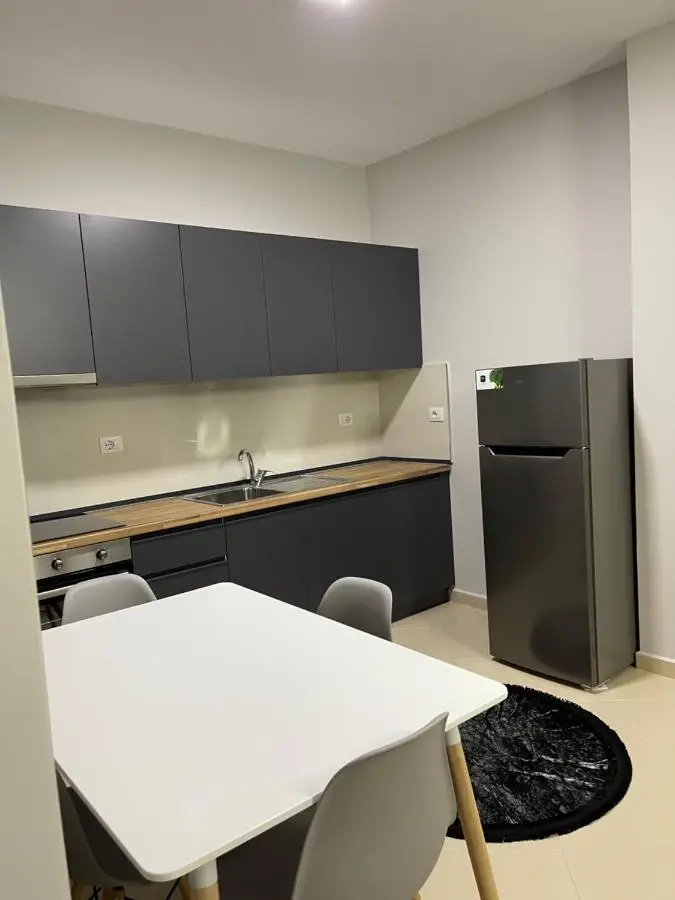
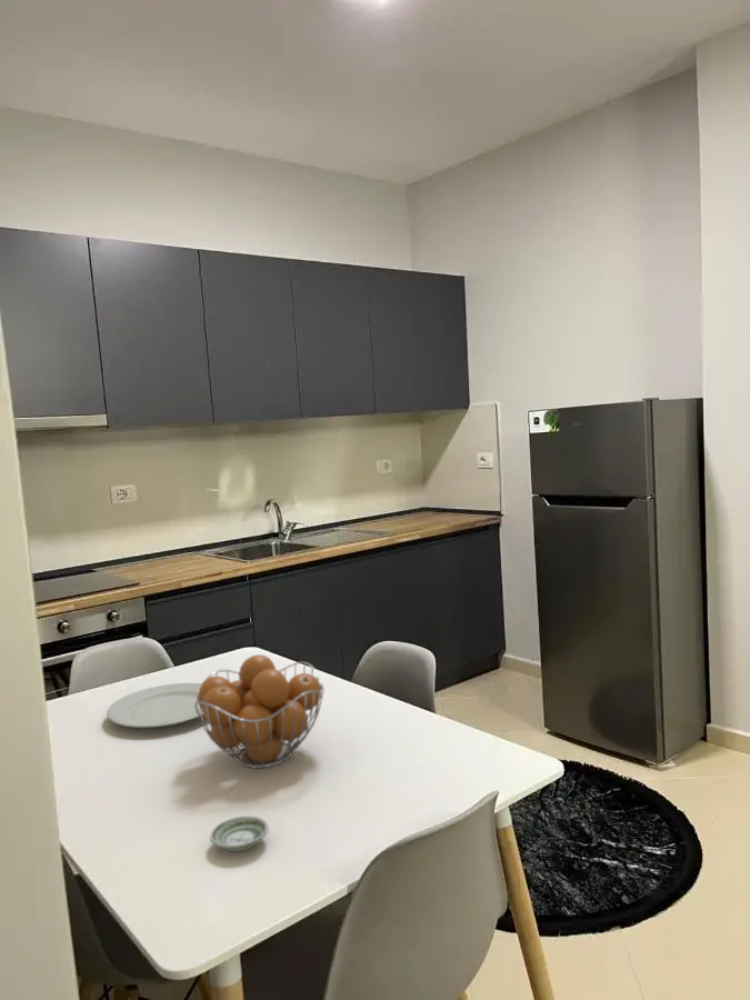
+ fruit basket [193,653,326,769]
+ chinaware [106,682,203,729]
+ saucer [209,814,269,853]
